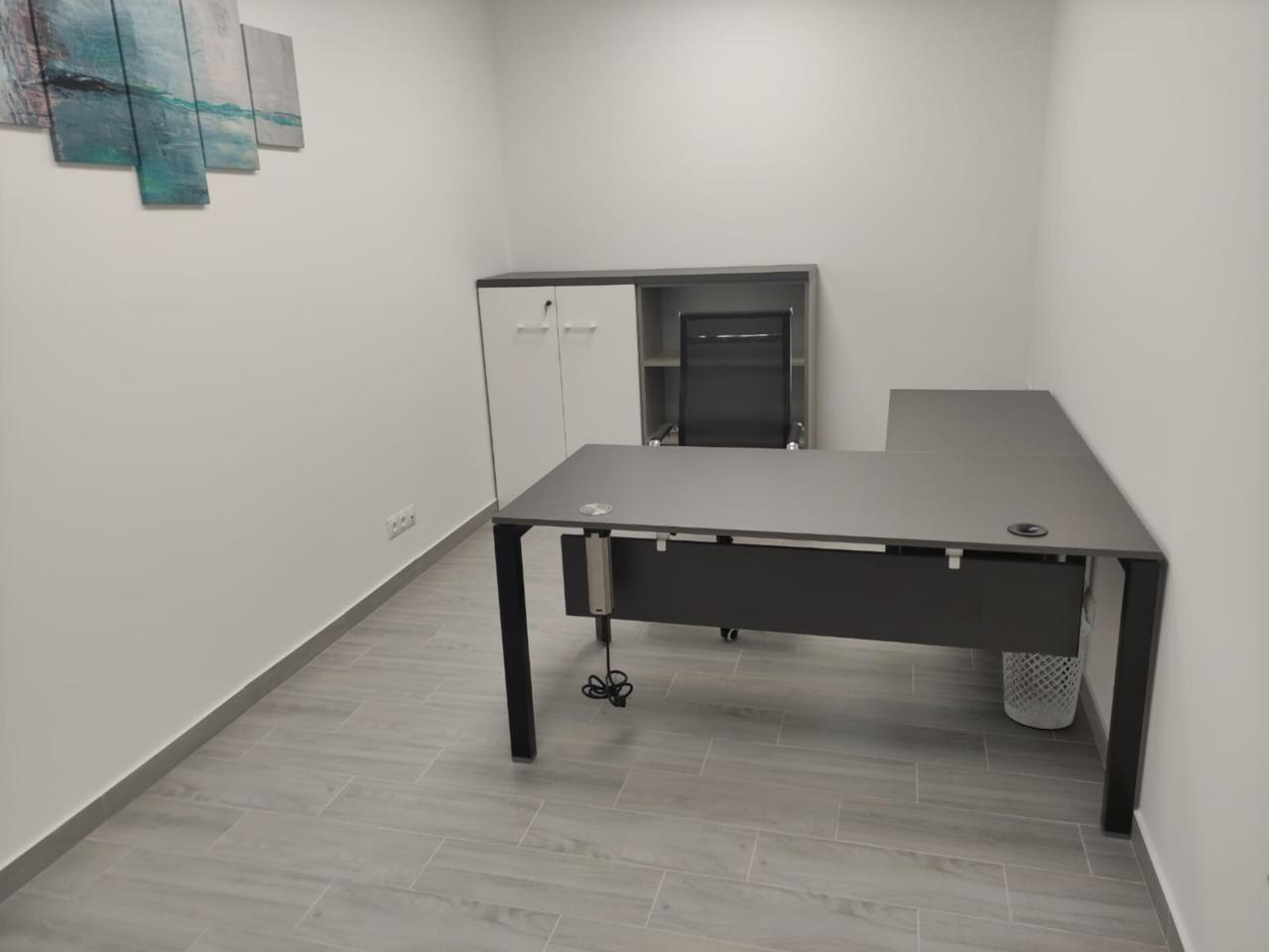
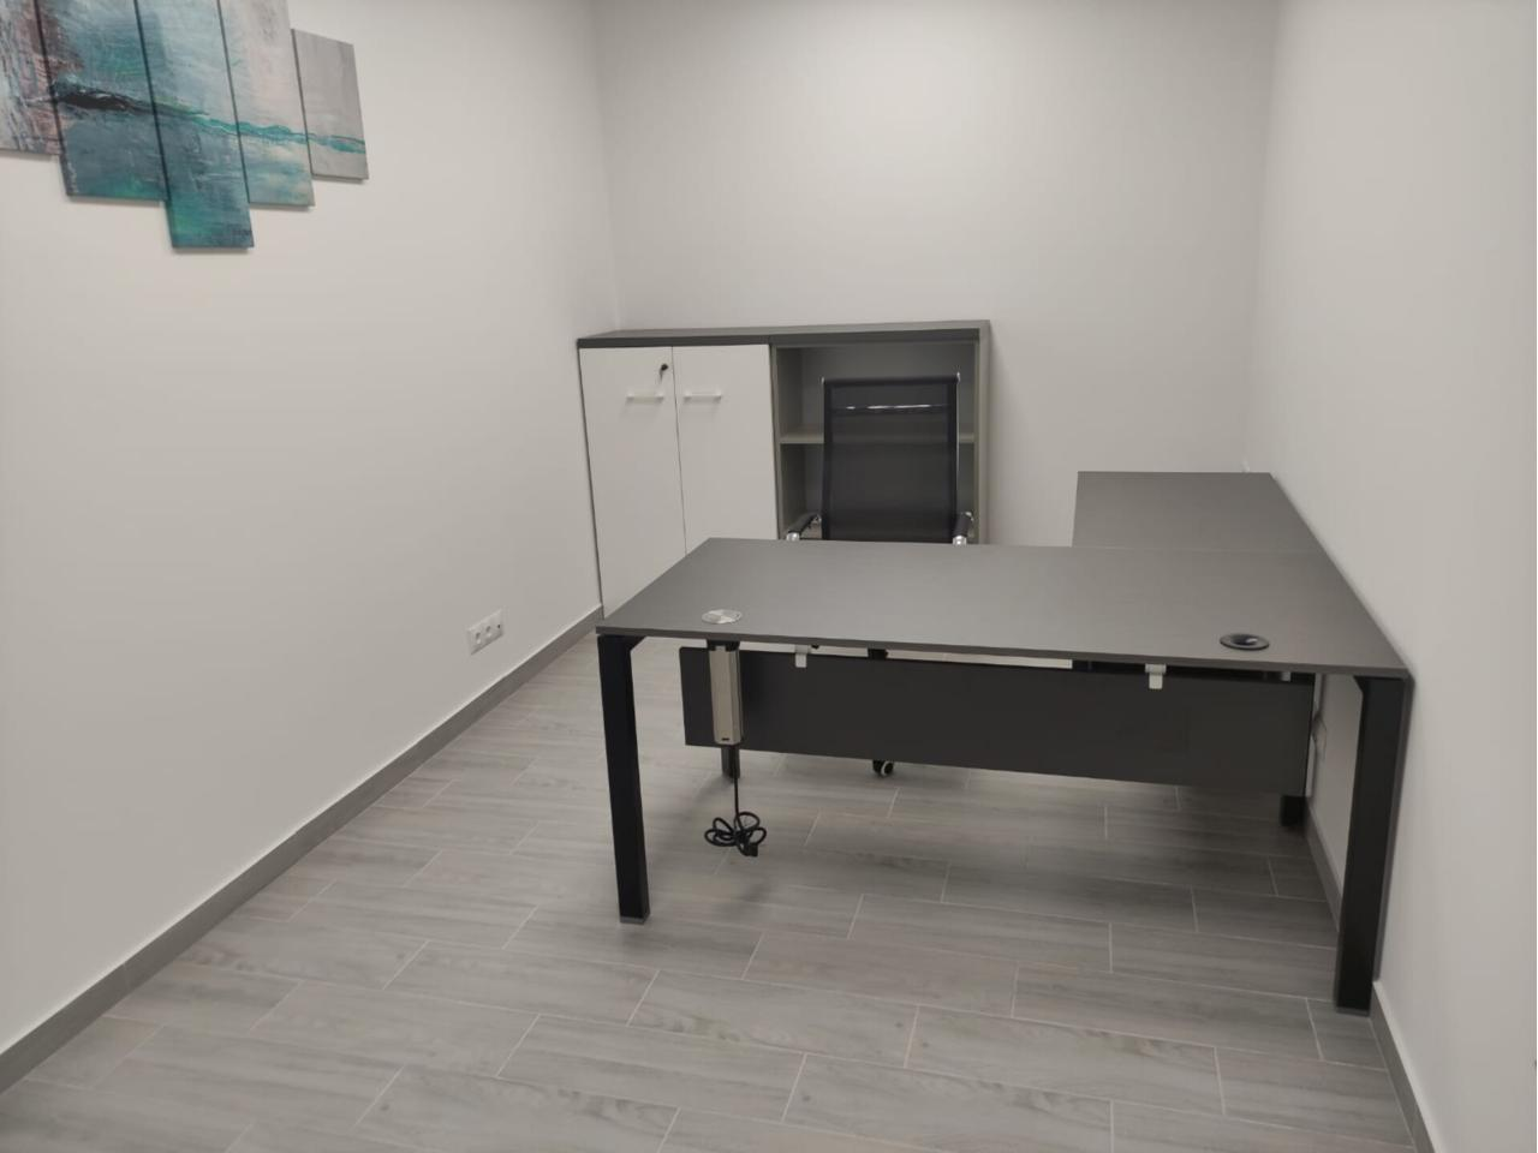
- wastebasket [1002,618,1091,730]
